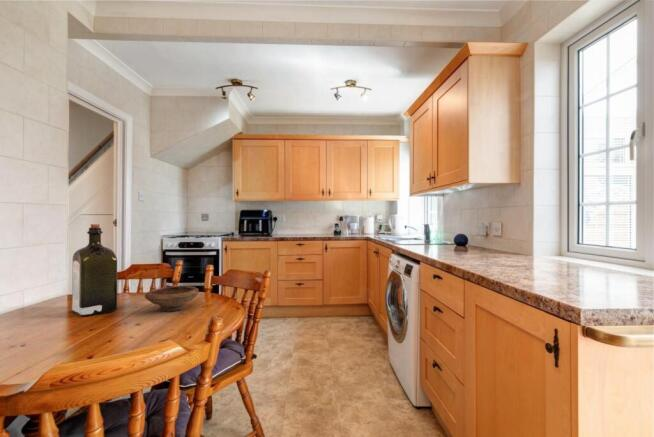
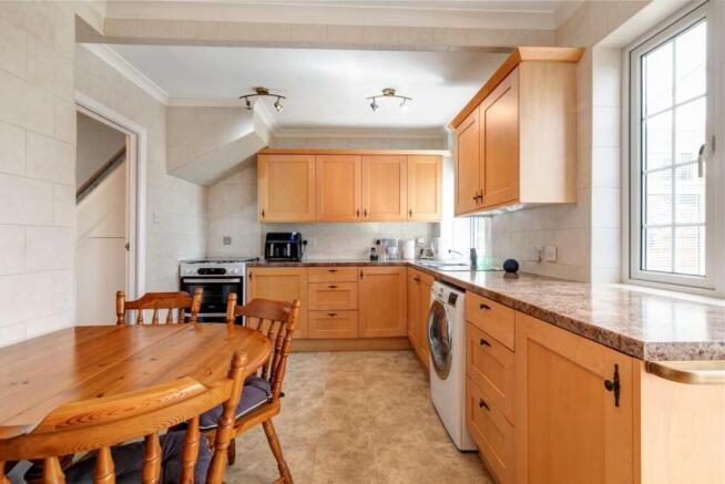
- bowl [144,285,200,313]
- liquor [71,223,118,318]
